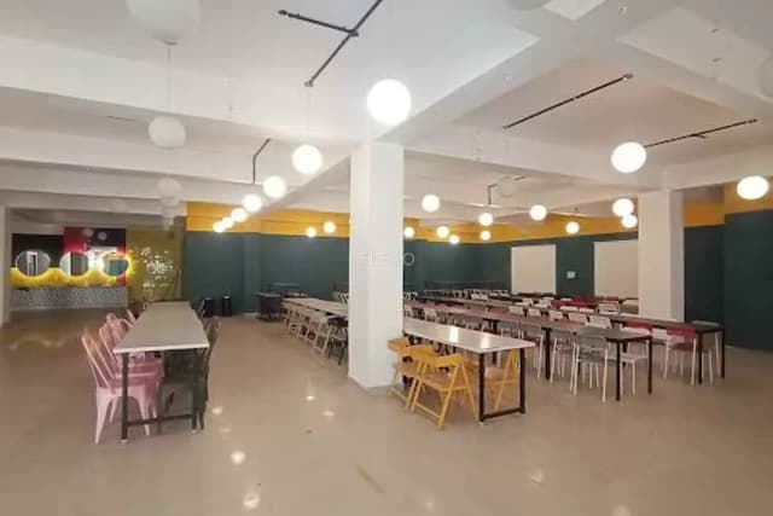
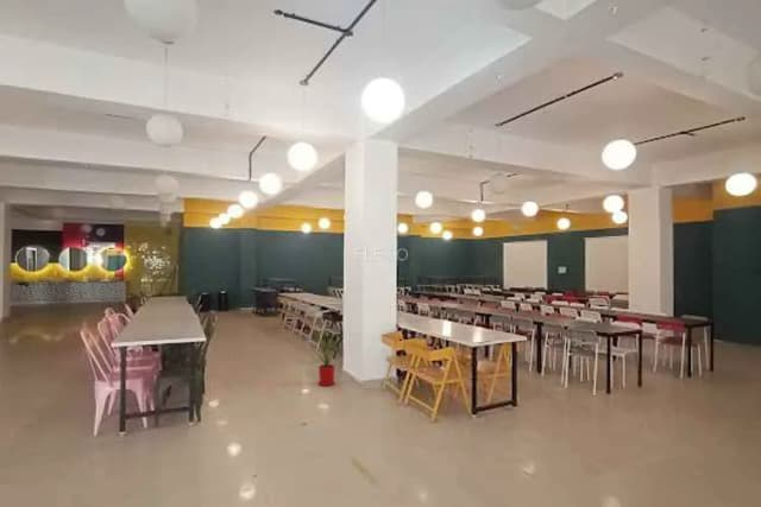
+ house plant [308,325,345,387]
